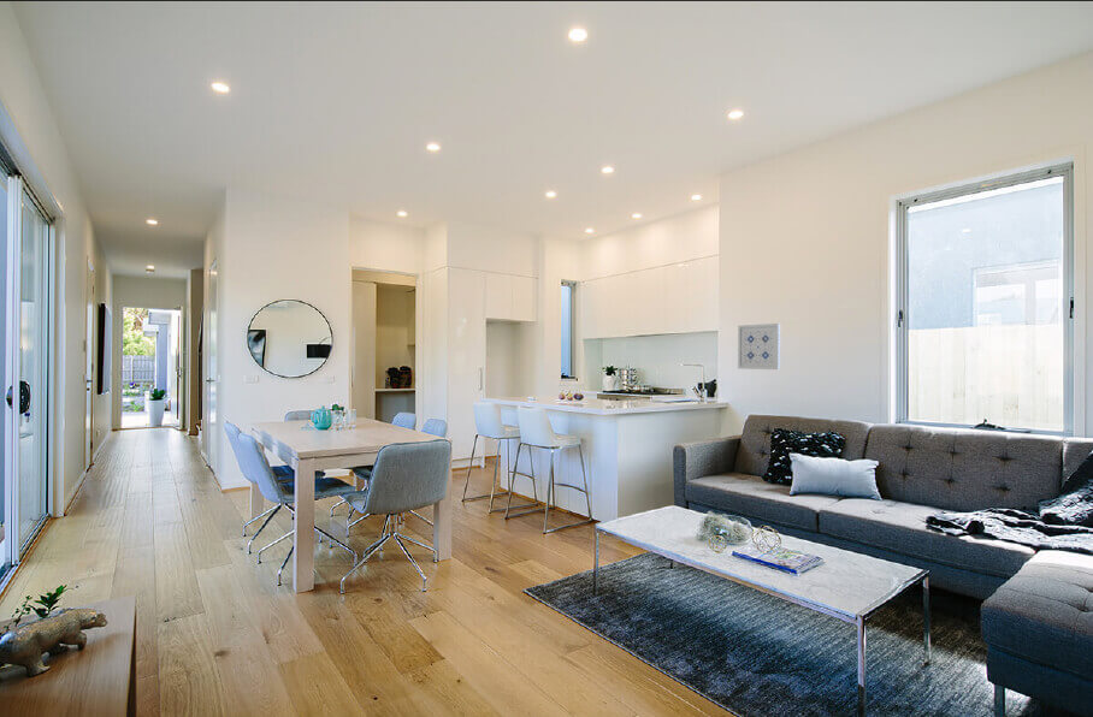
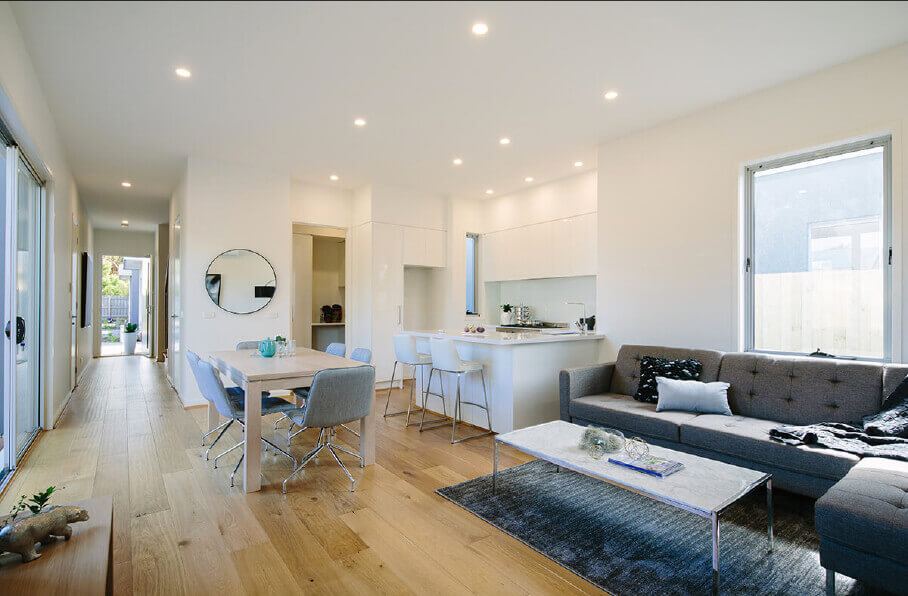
- wall art [737,322,781,371]
